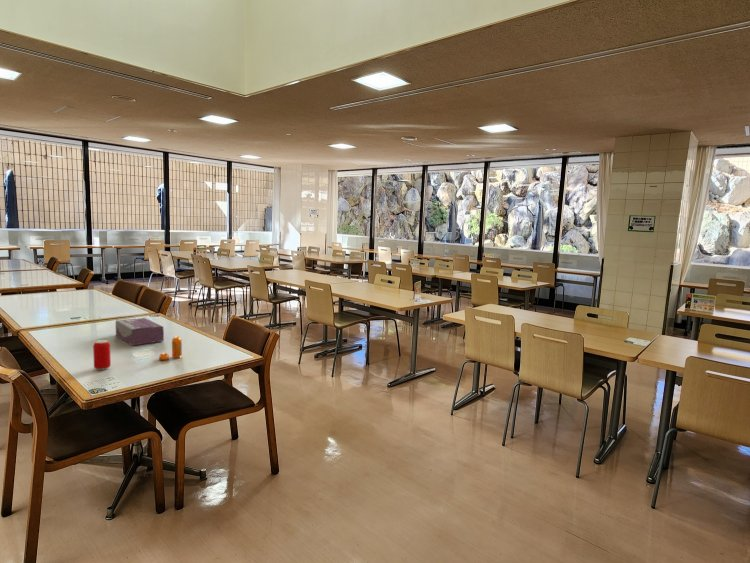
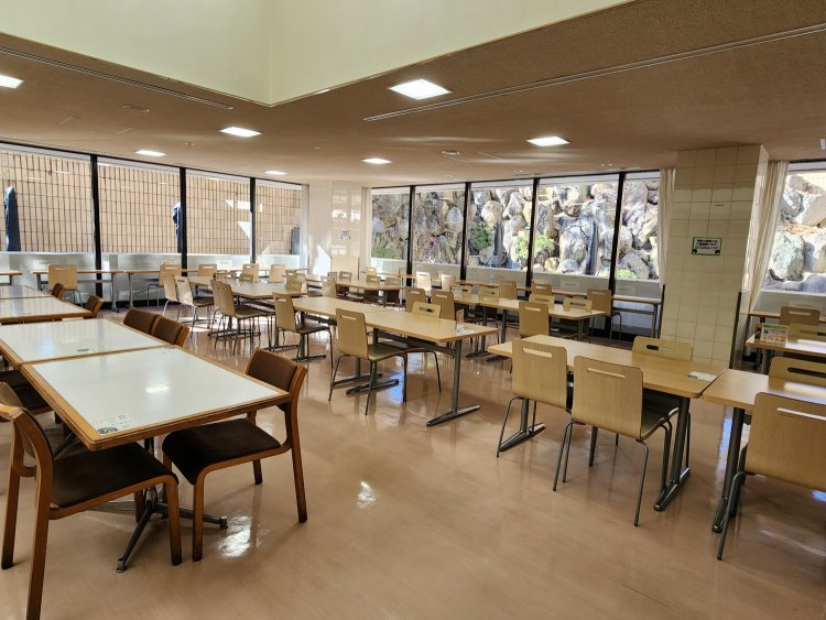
- tissue box [114,317,165,347]
- pepper shaker [158,336,183,361]
- beverage can [92,339,112,371]
